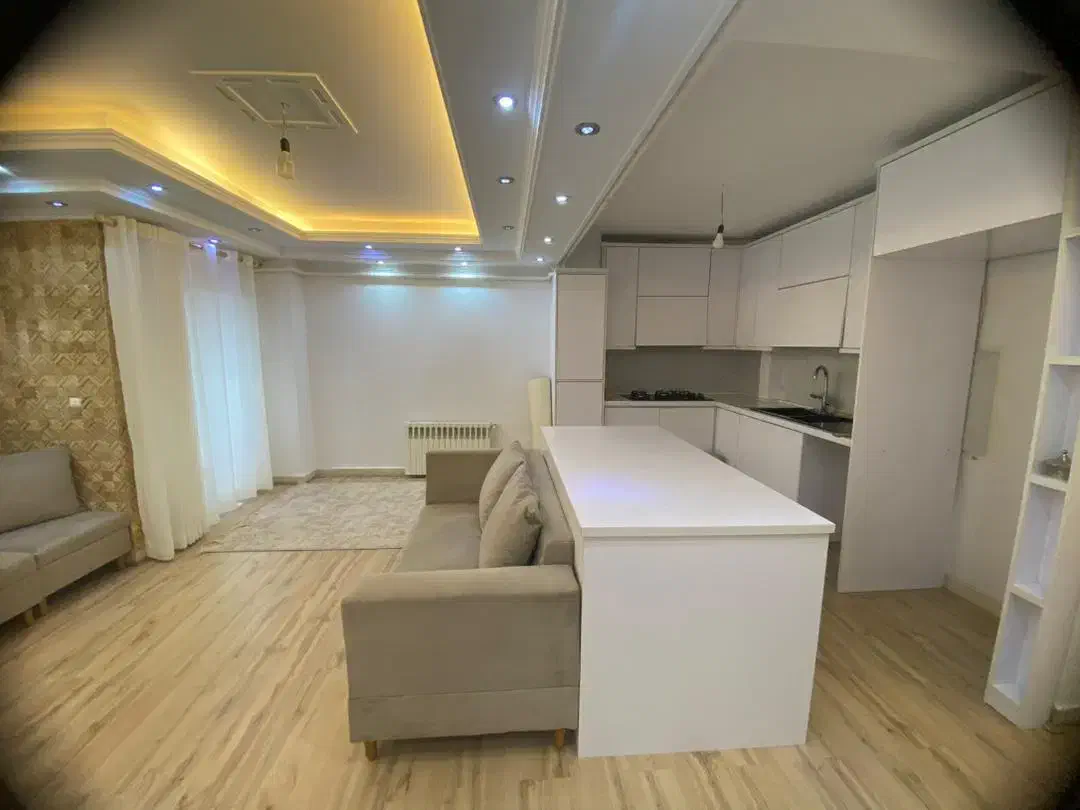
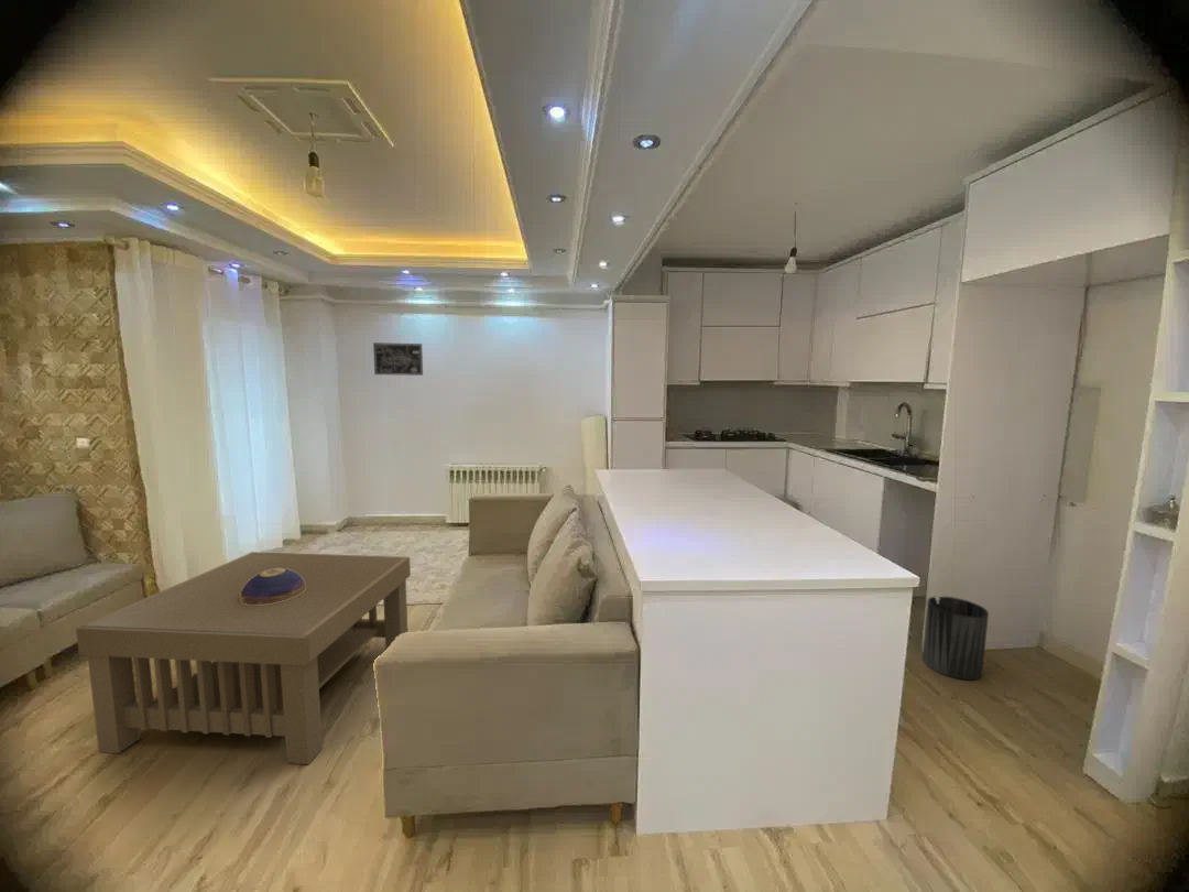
+ coffee table [75,551,412,765]
+ decorative bowl [240,568,306,605]
+ trash can [921,596,990,682]
+ wall art [372,341,424,377]
